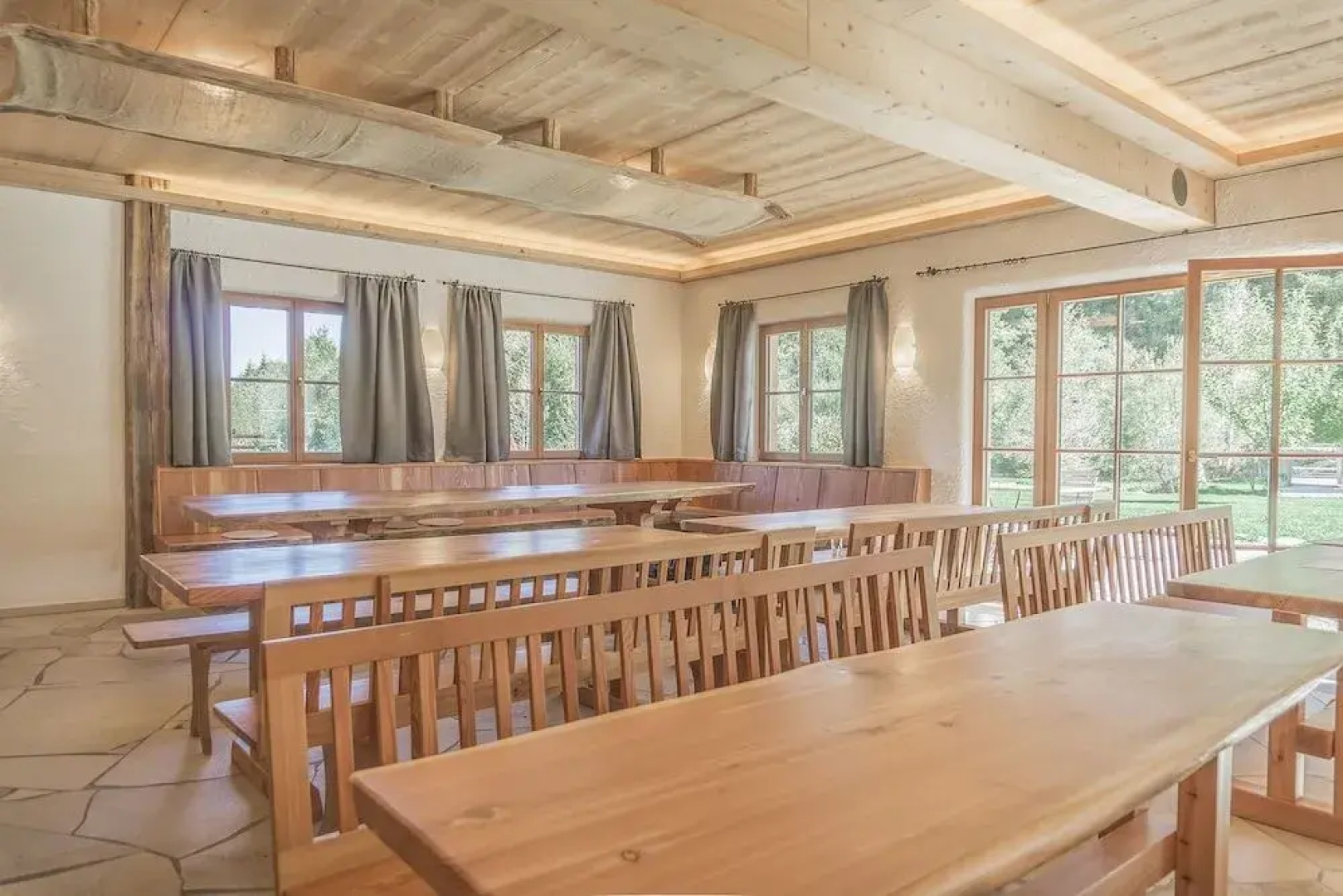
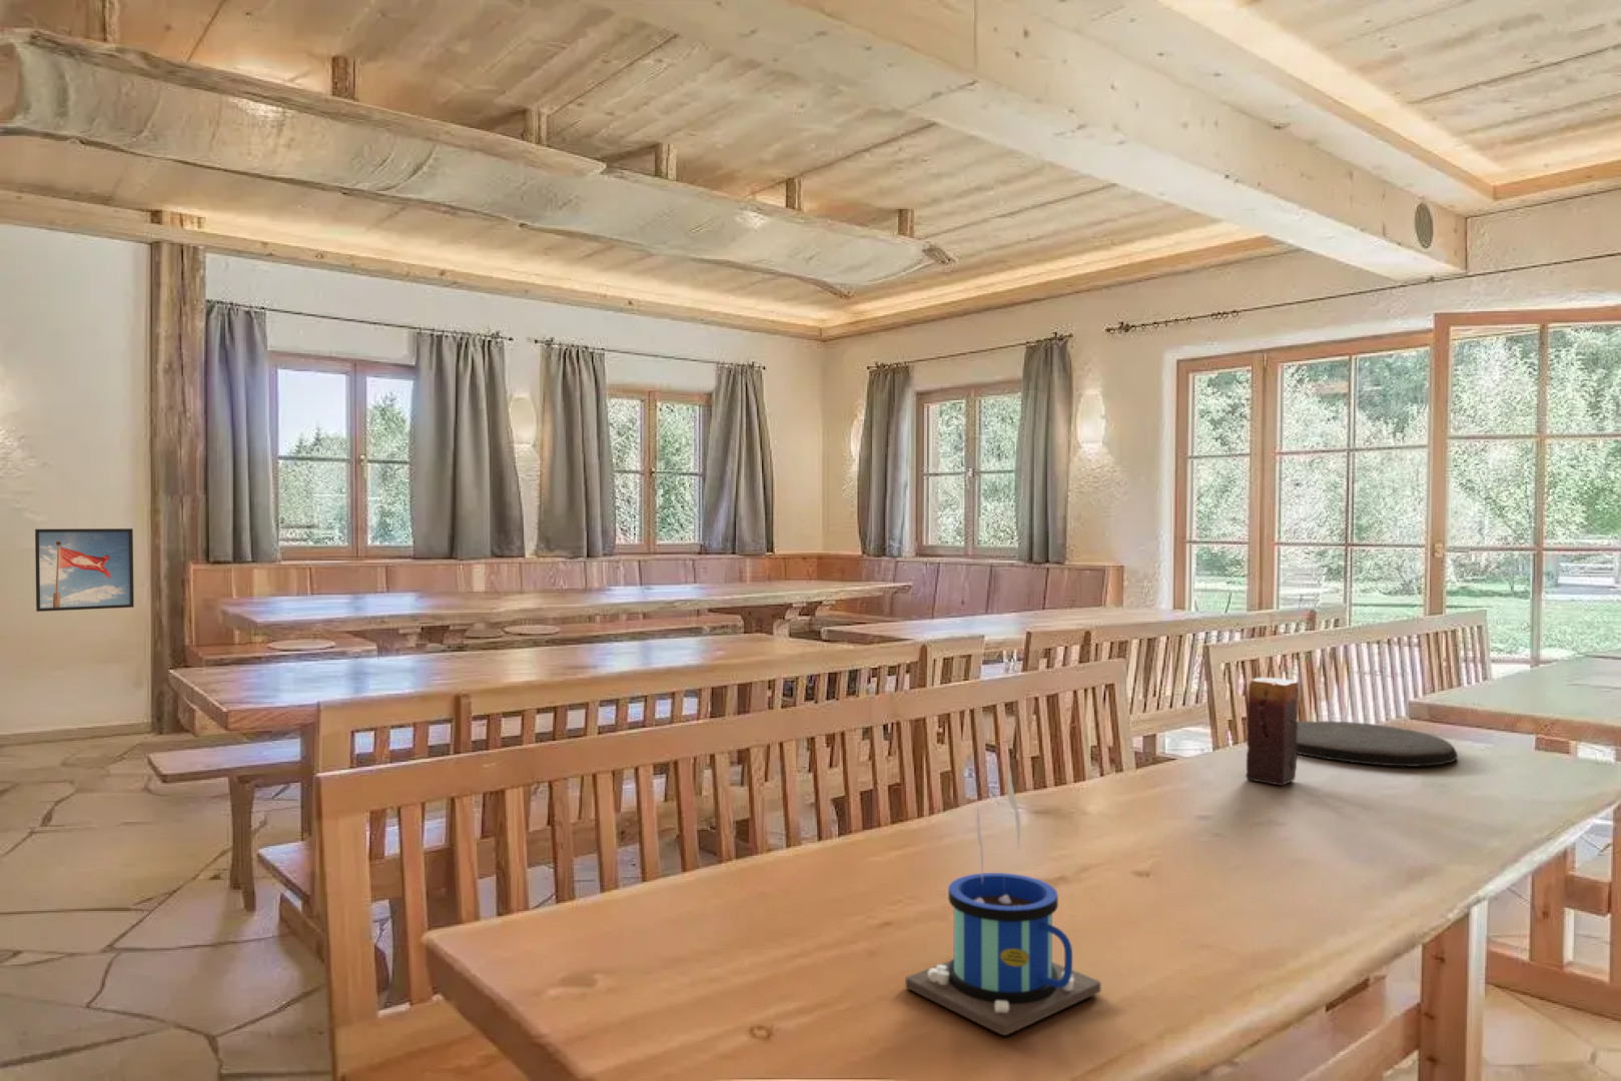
+ plate [1296,720,1459,767]
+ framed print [34,527,135,613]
+ candle [1244,677,1300,787]
+ mug [905,770,1101,1036]
